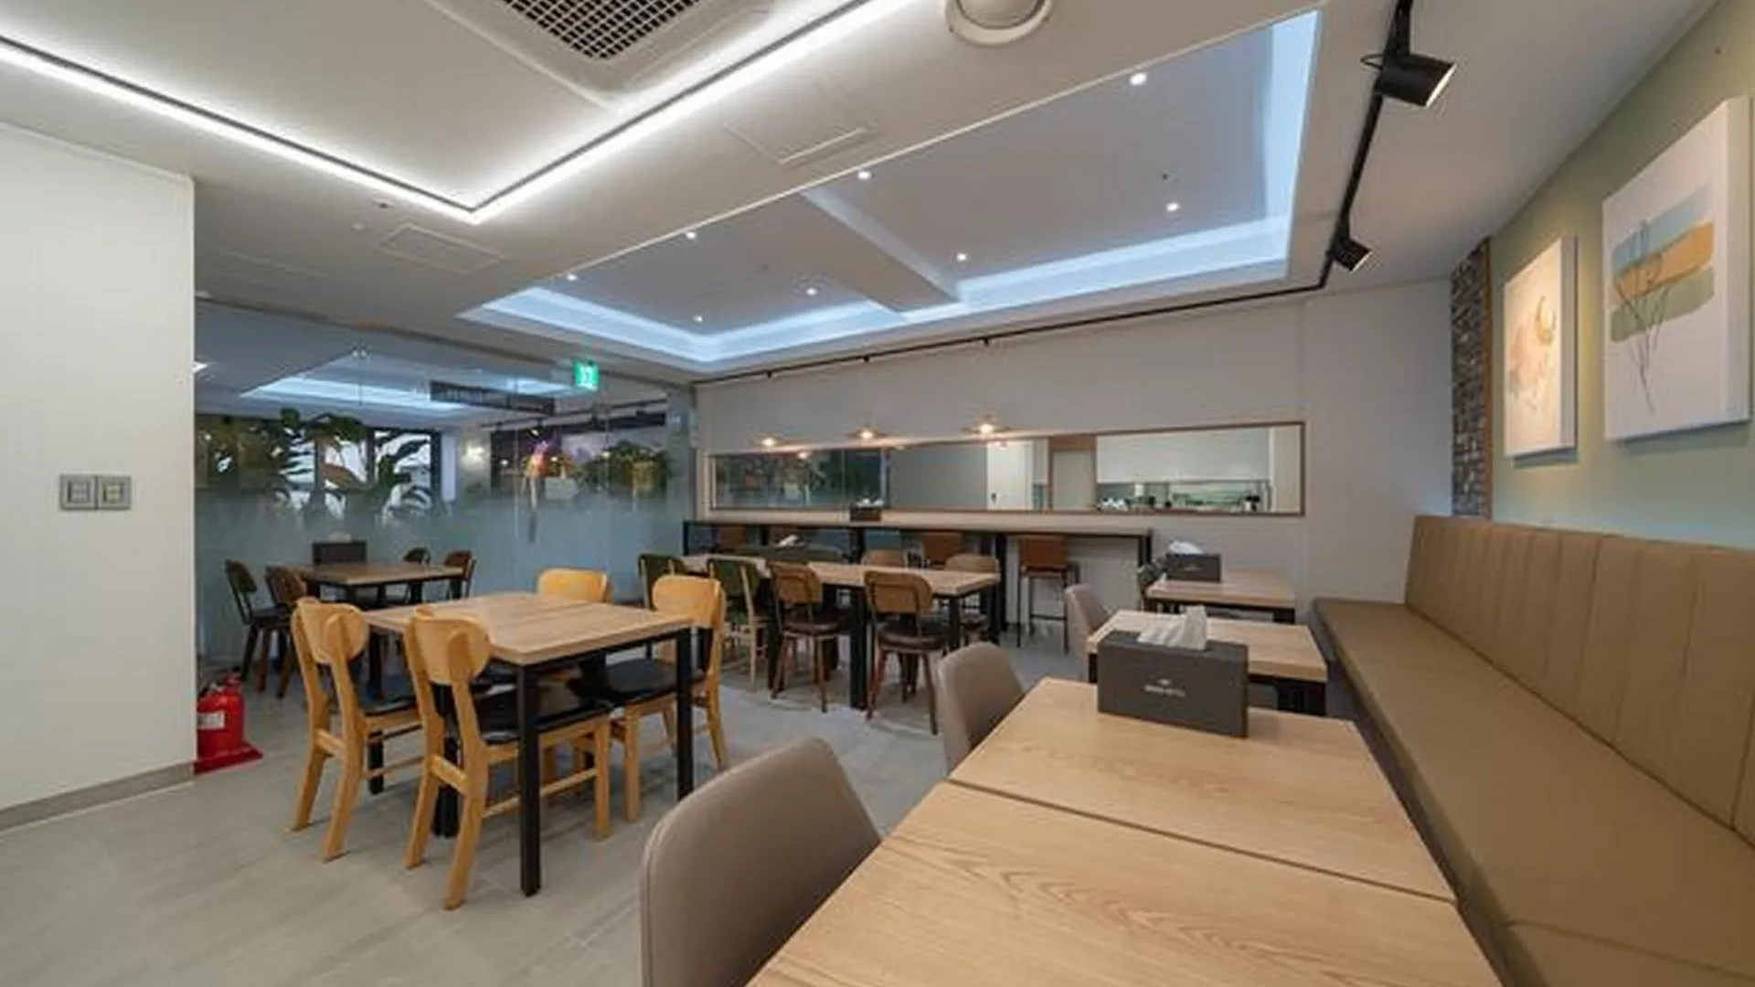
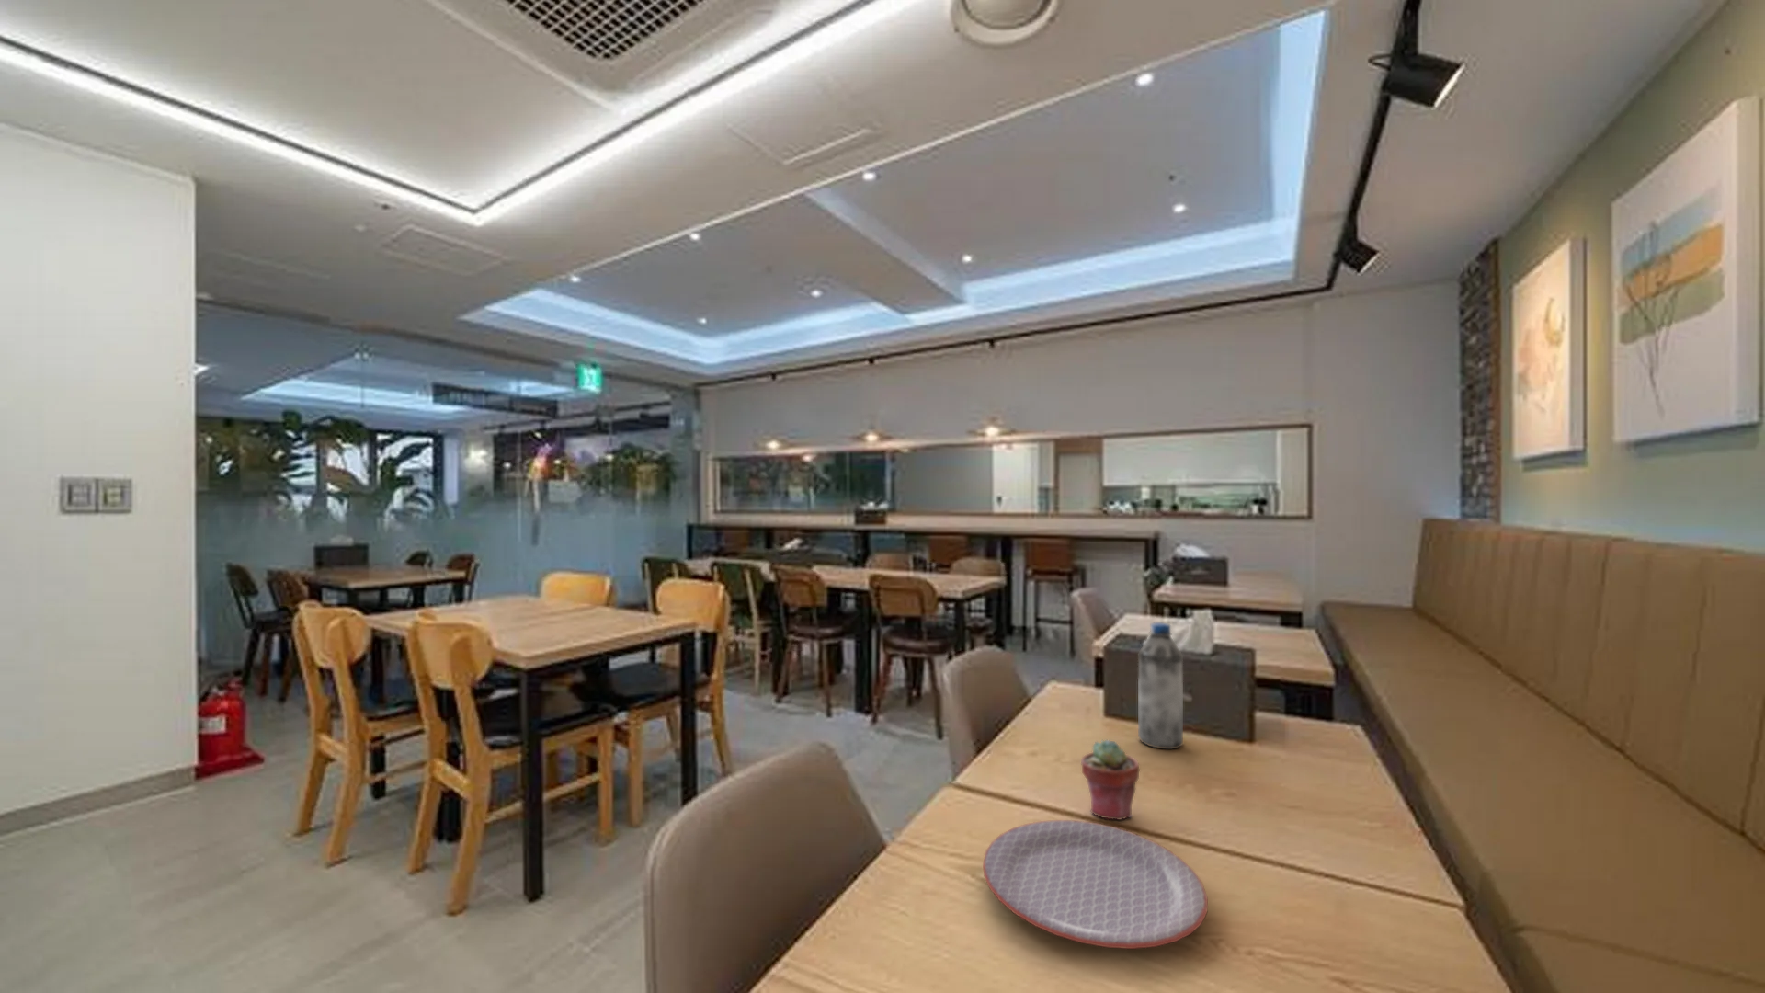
+ plate [982,820,1209,949]
+ potted succulent [1080,738,1141,821]
+ water bottle [1137,622,1184,751]
